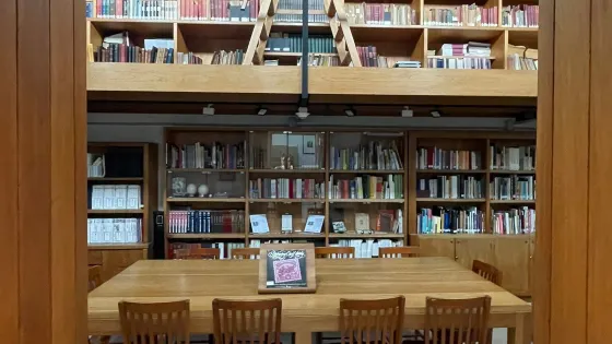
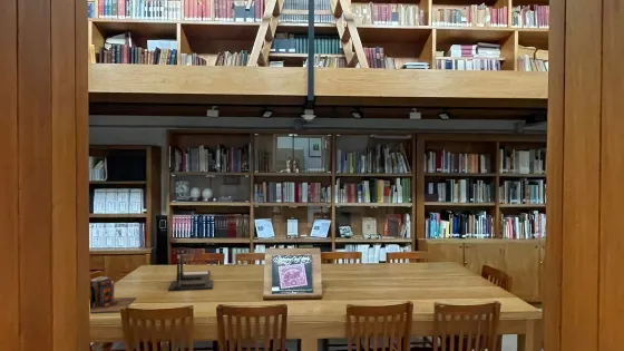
+ desk organizer [167,254,214,292]
+ books [89,275,137,313]
